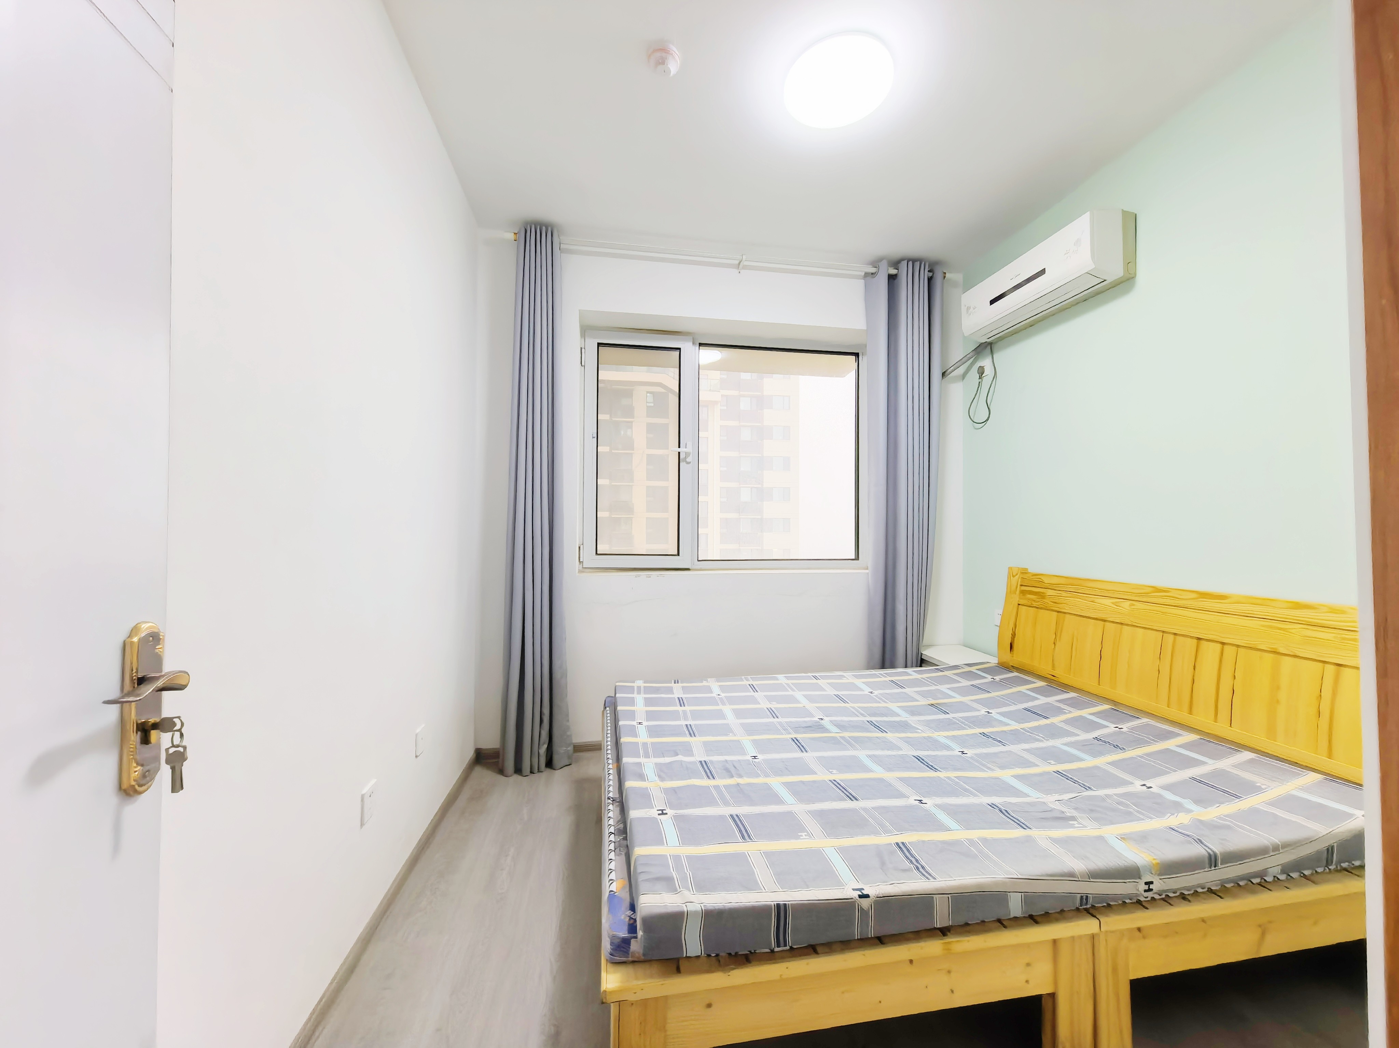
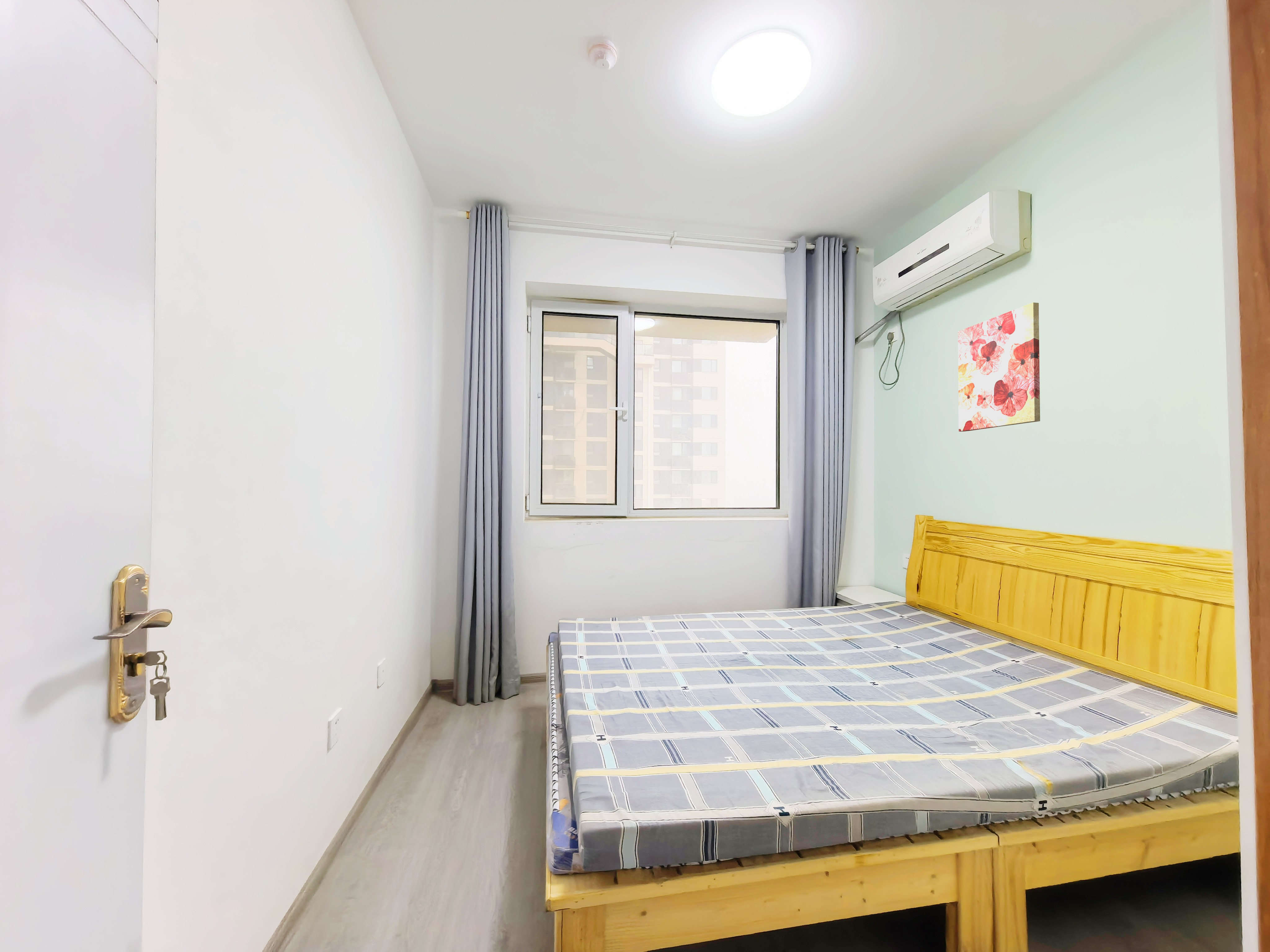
+ wall art [958,302,1040,432]
